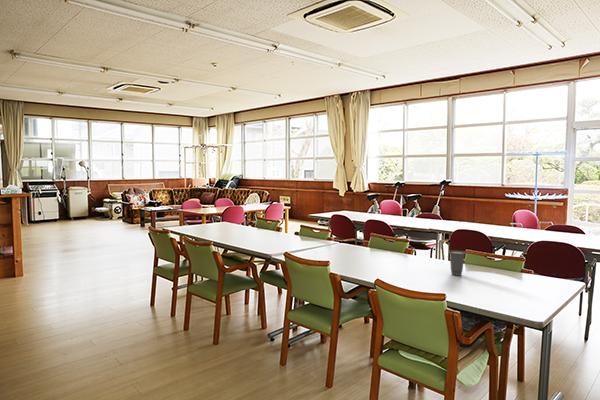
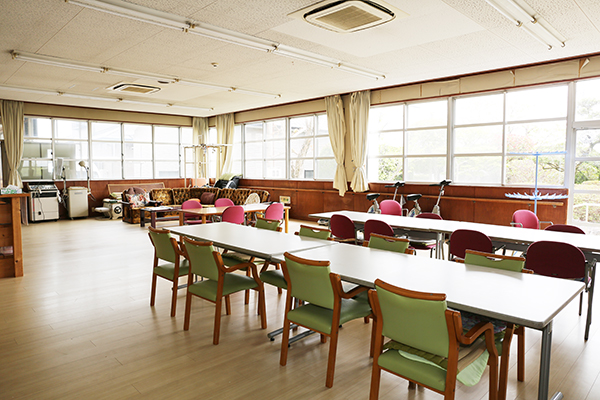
- cup [447,249,467,277]
